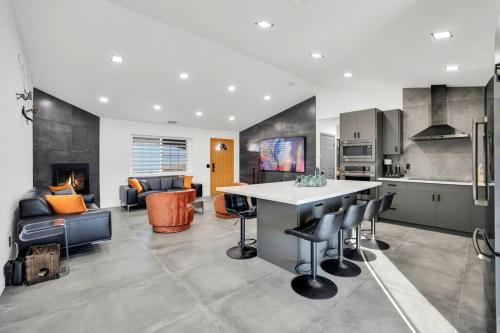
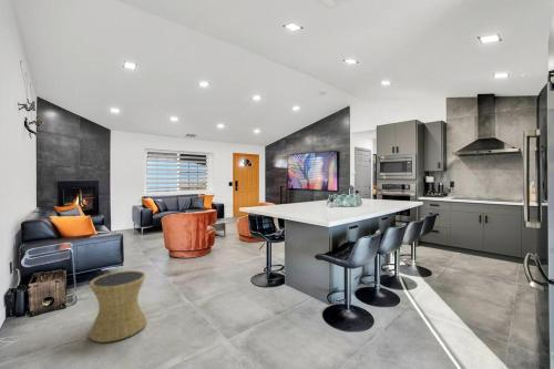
+ side table [88,269,147,344]
